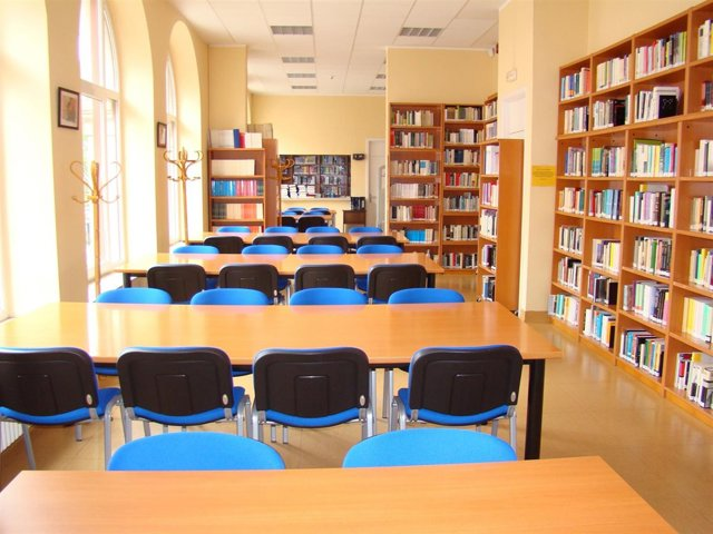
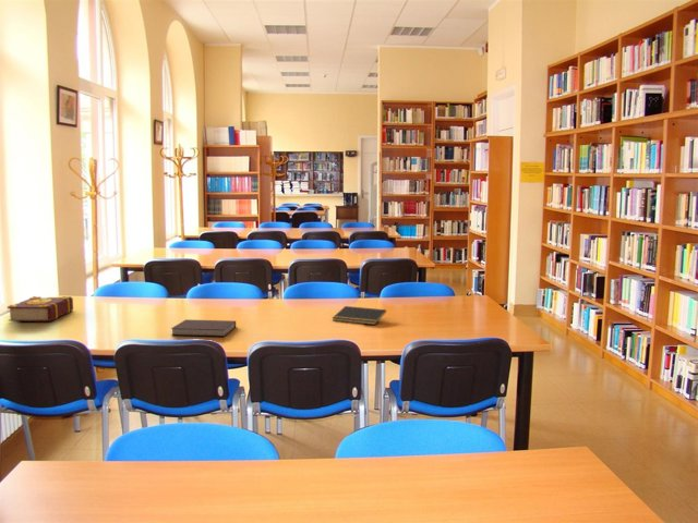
+ book [7,295,74,323]
+ notepad [332,305,387,326]
+ notebook [170,318,237,338]
